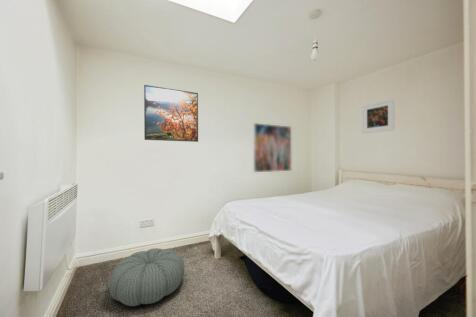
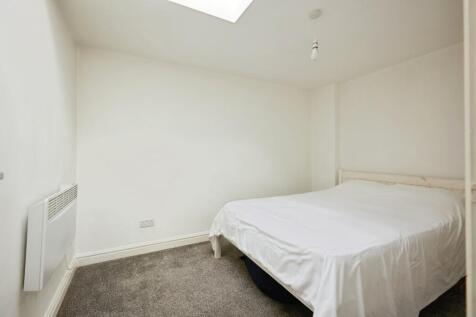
- pouf [108,247,185,307]
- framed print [143,84,199,143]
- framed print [252,122,292,173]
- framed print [361,98,395,134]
